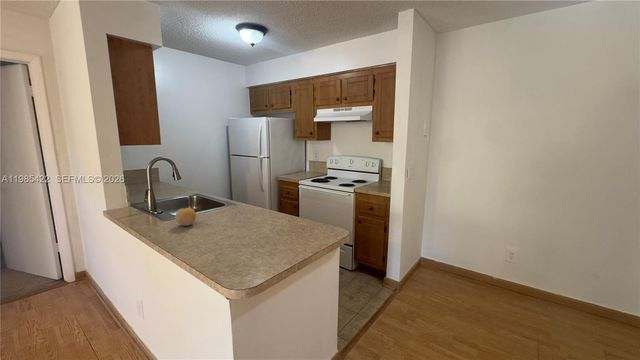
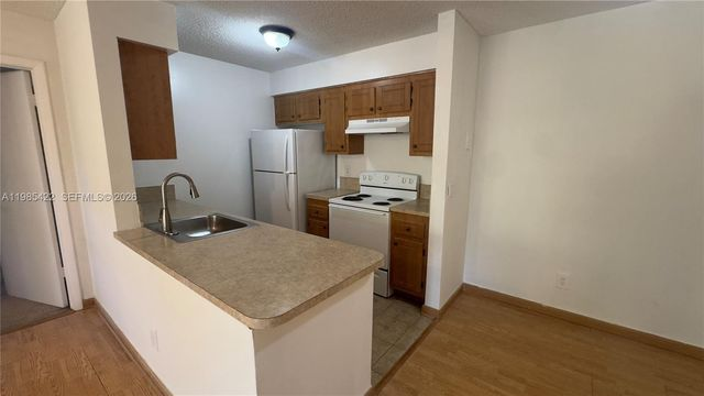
- fruit [174,207,197,226]
